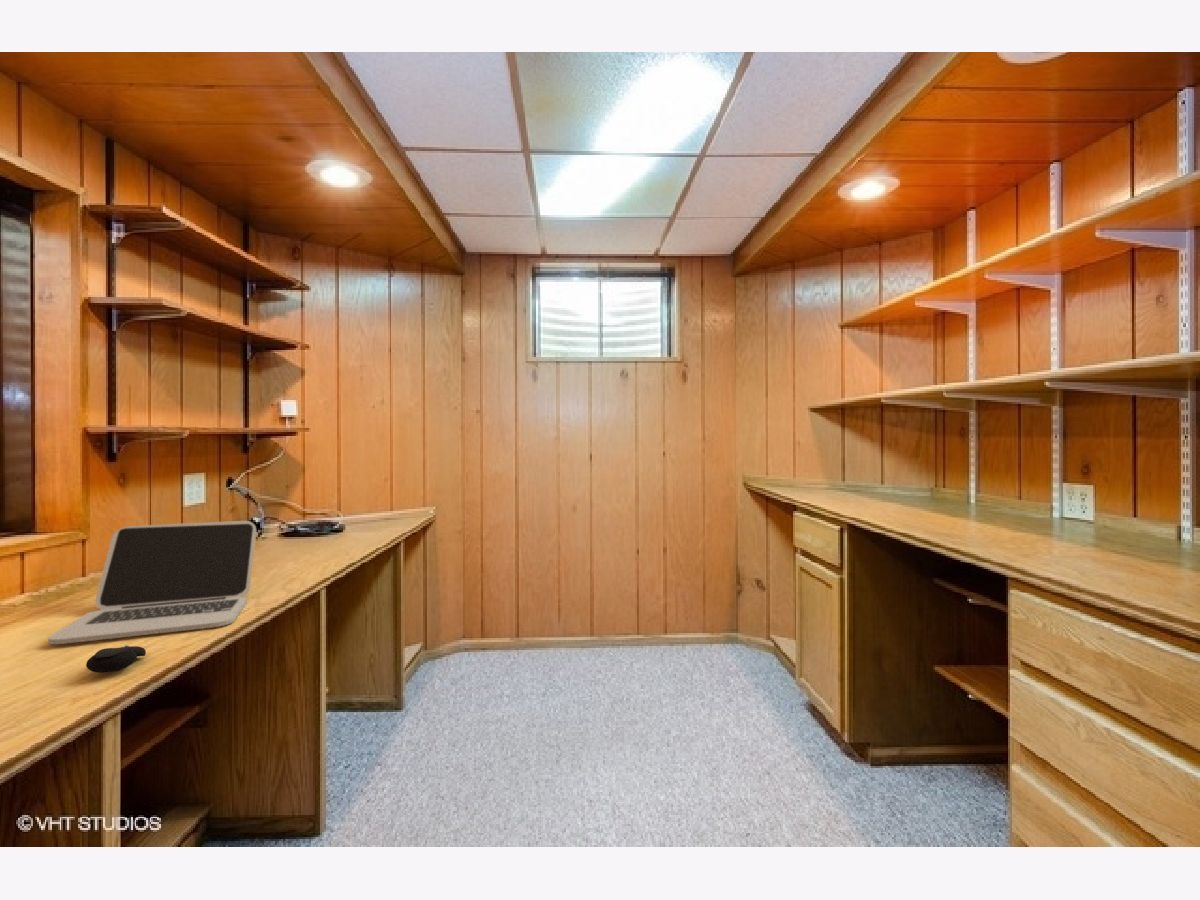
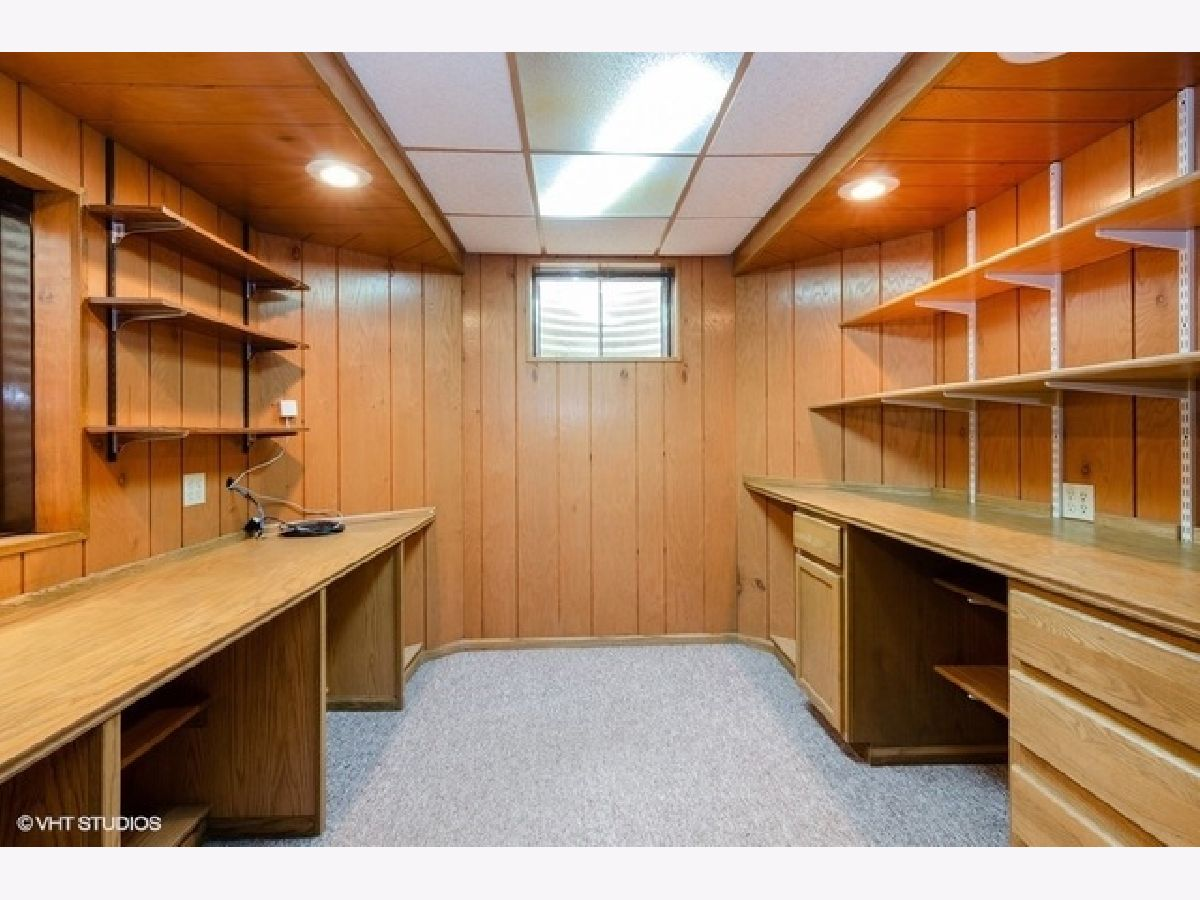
- computer mouse [85,645,147,674]
- laptop [47,520,257,645]
